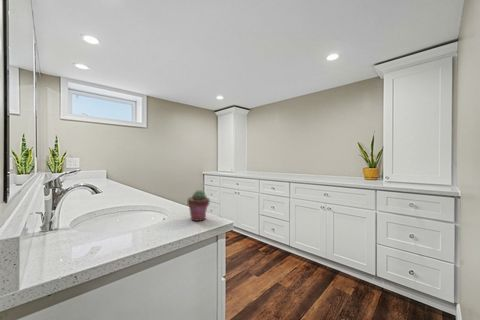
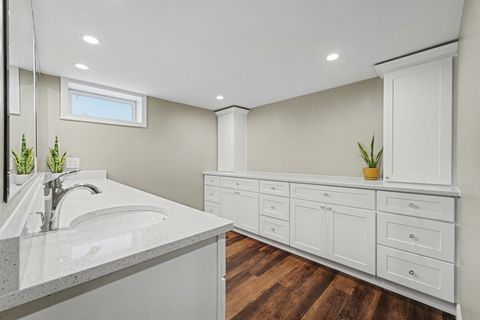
- potted succulent [187,189,211,222]
